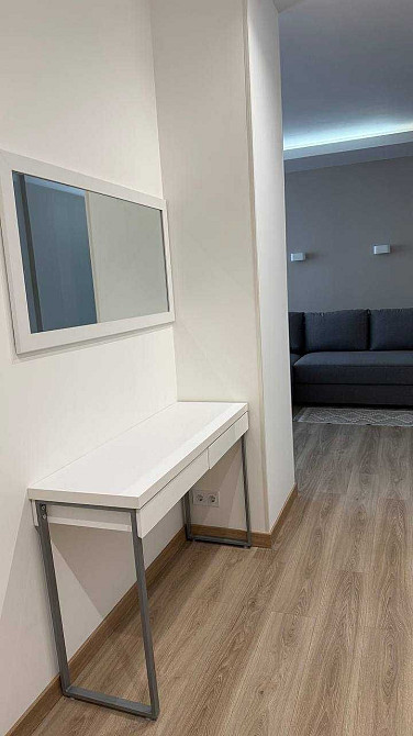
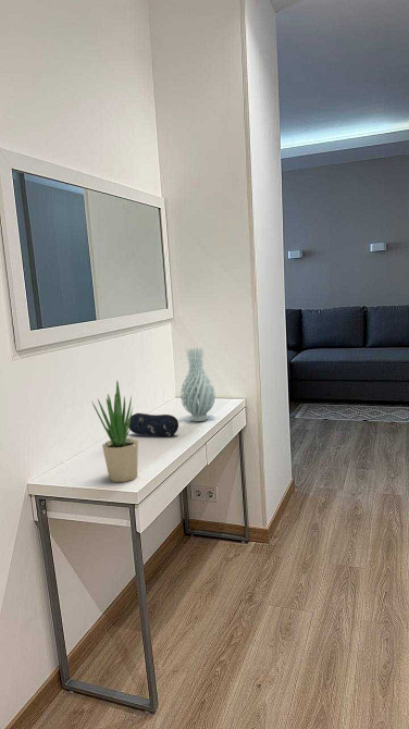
+ pencil case [127,412,179,437]
+ potted plant [91,380,139,483]
+ vase [179,347,216,422]
